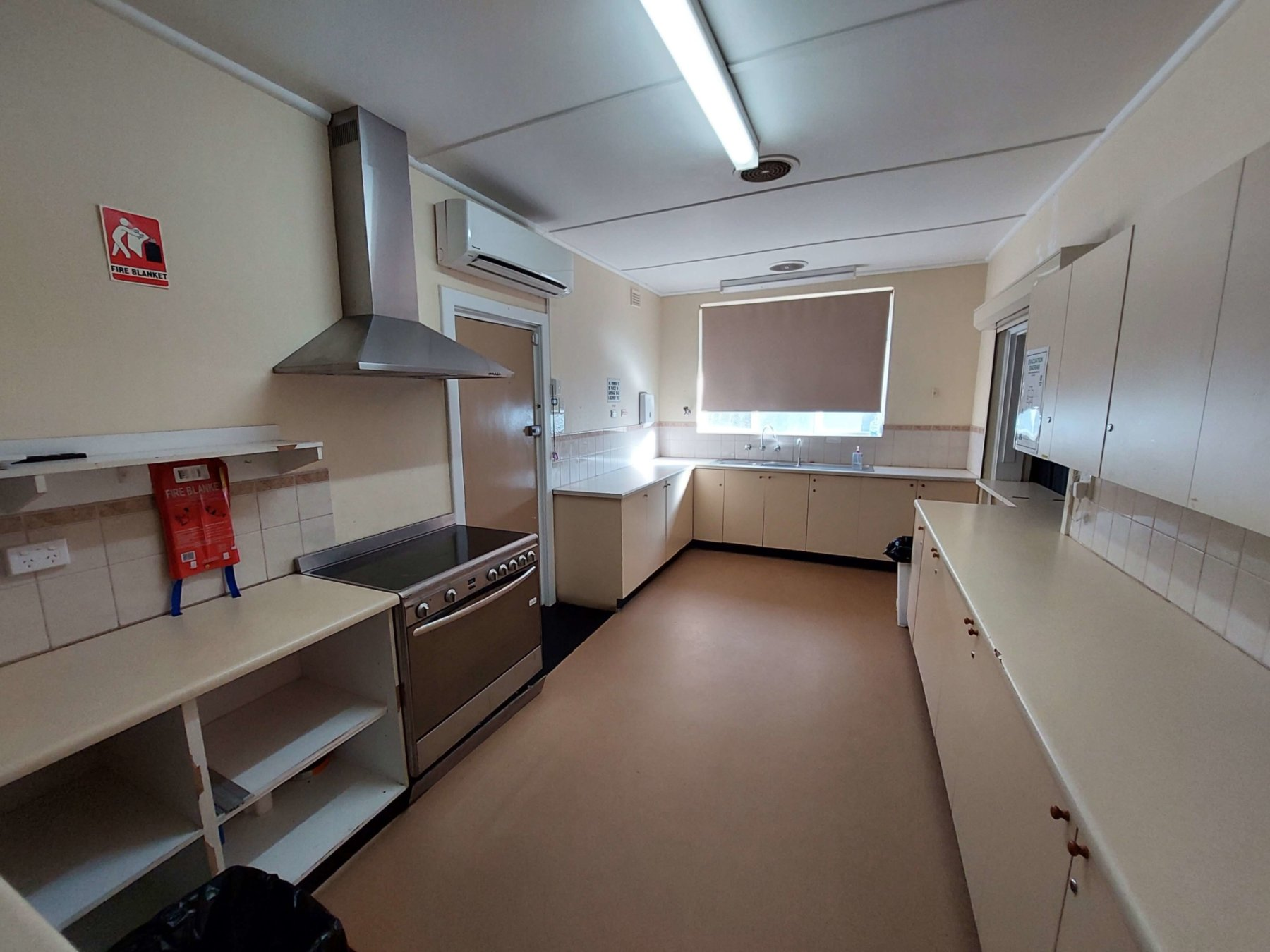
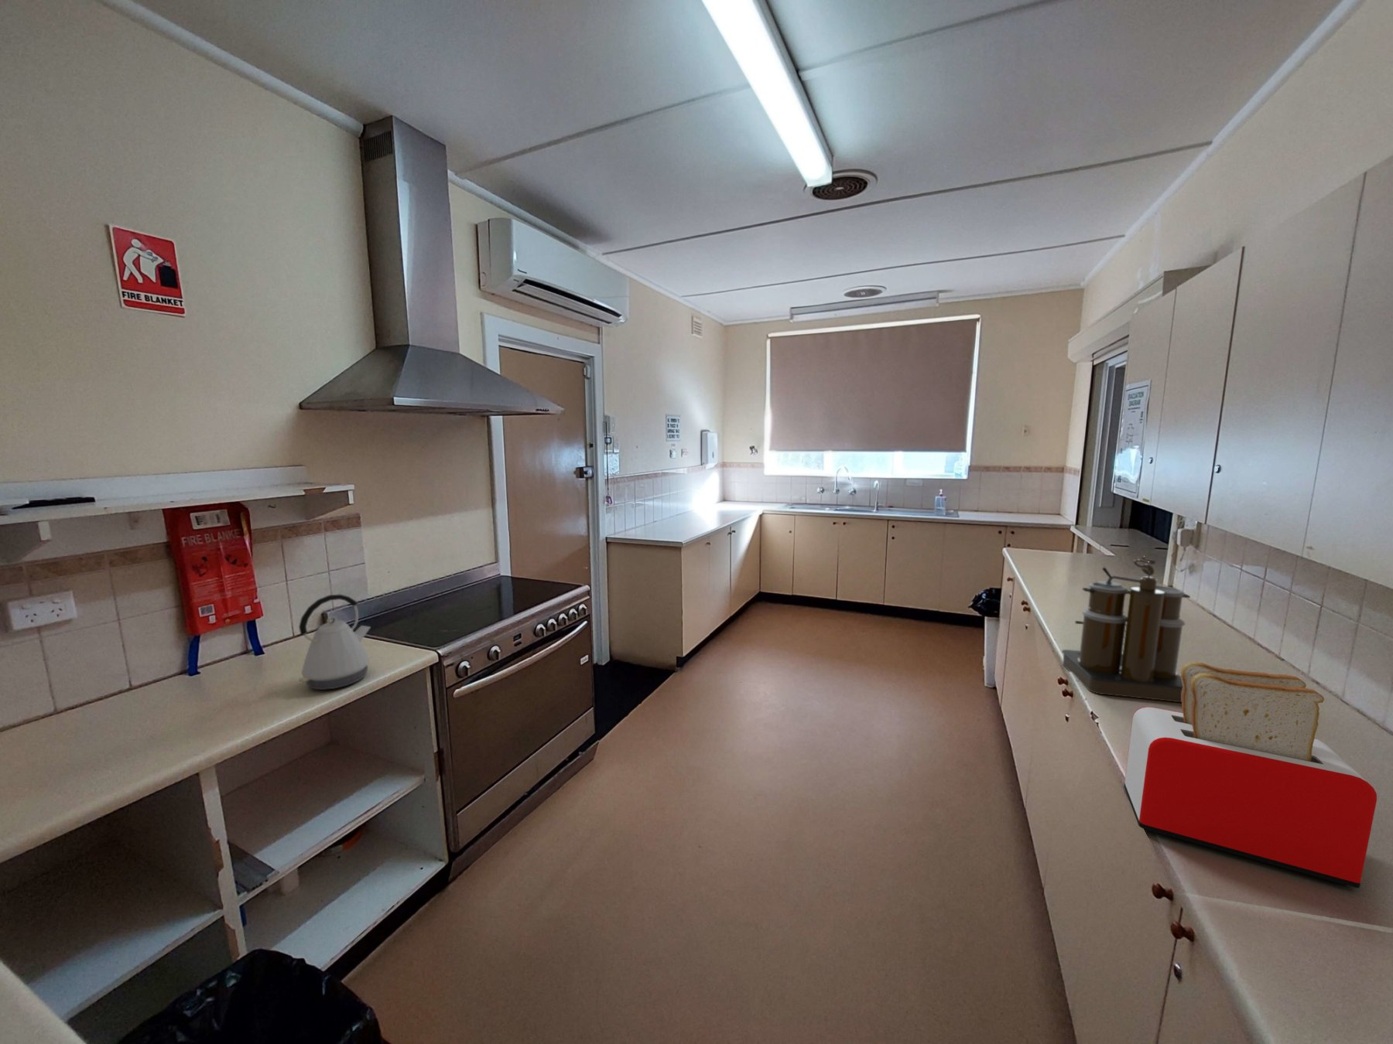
+ toaster [1123,661,1379,888]
+ coffee maker [1061,555,1191,703]
+ kettle [298,594,372,691]
